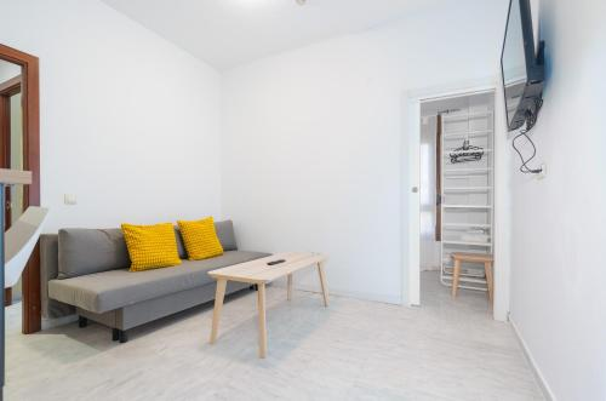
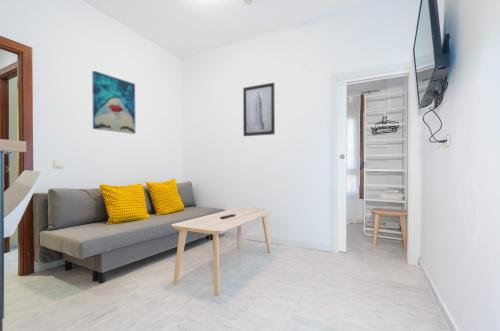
+ wall art [242,82,276,137]
+ wall art [91,70,136,135]
